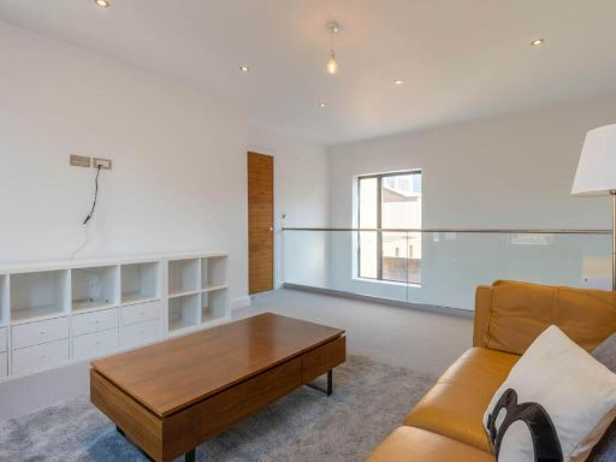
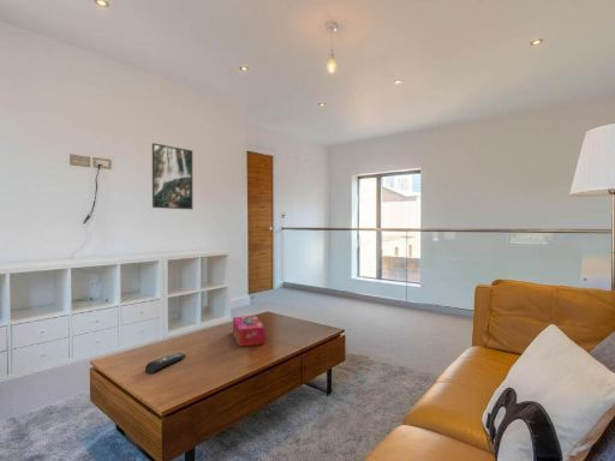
+ tissue box [232,315,265,348]
+ remote control [144,352,187,375]
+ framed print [151,142,193,210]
